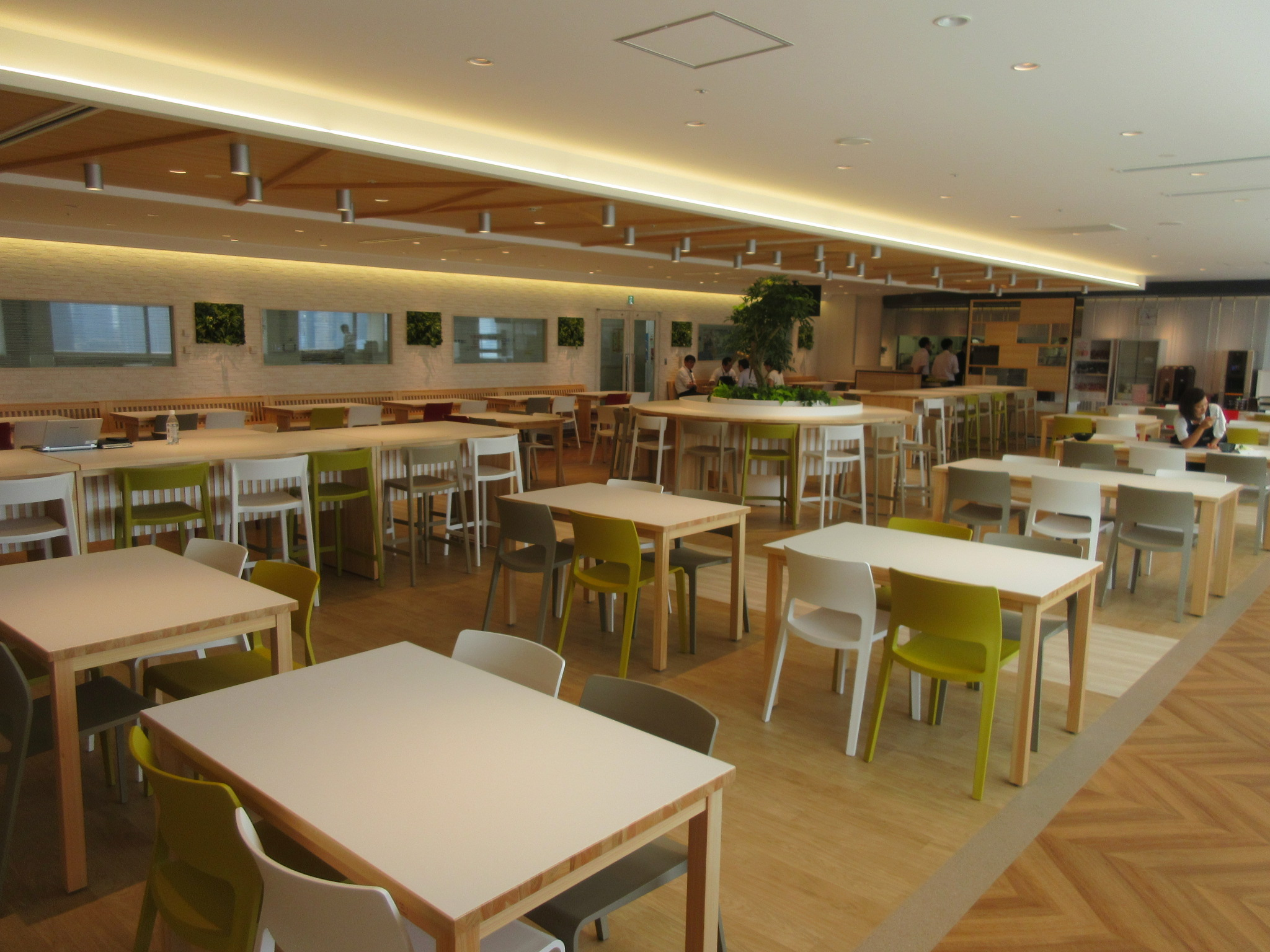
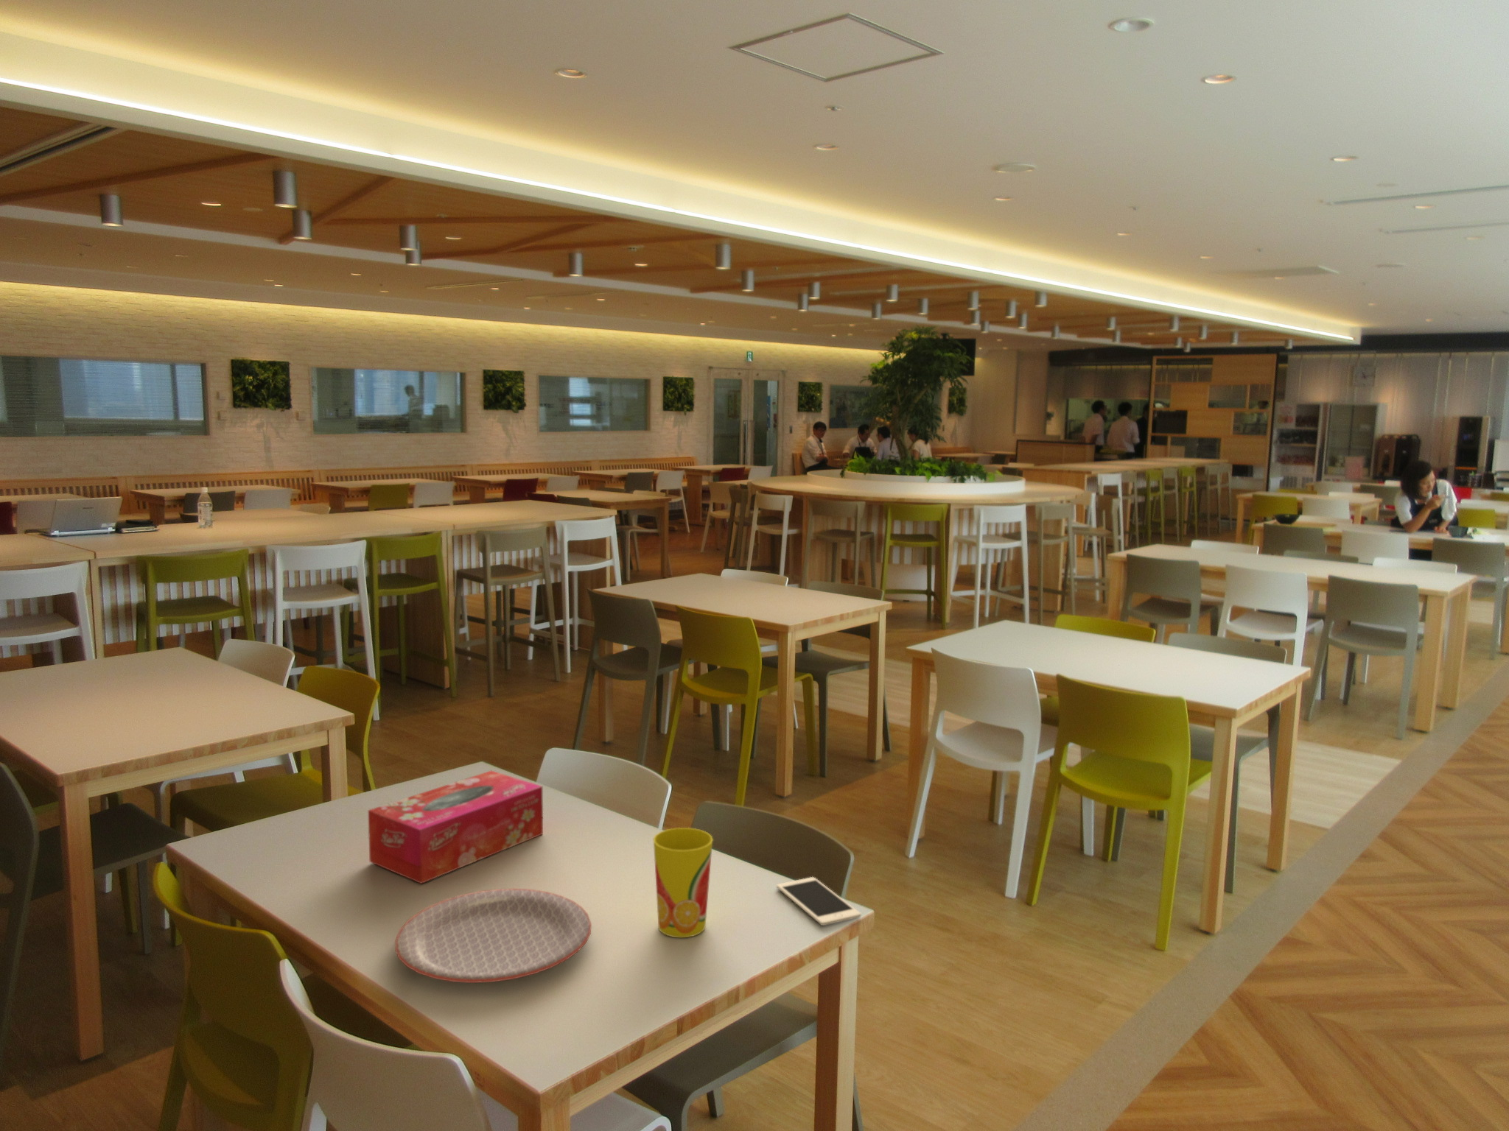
+ cup [652,827,714,939]
+ cell phone [776,877,861,927]
+ tissue box [367,770,544,884]
+ plate [394,887,593,984]
